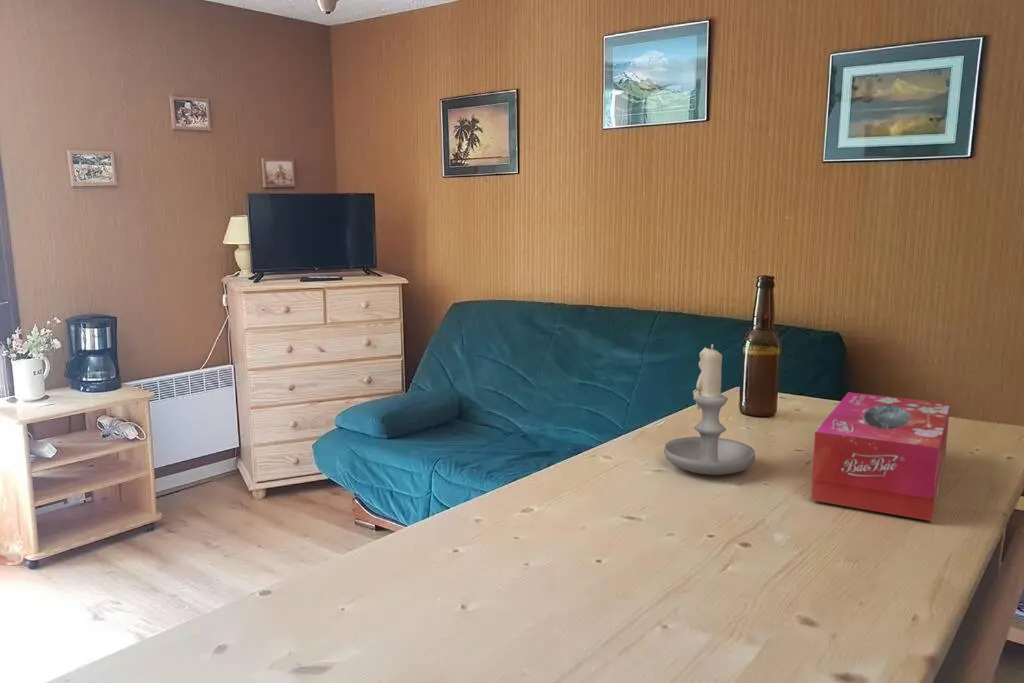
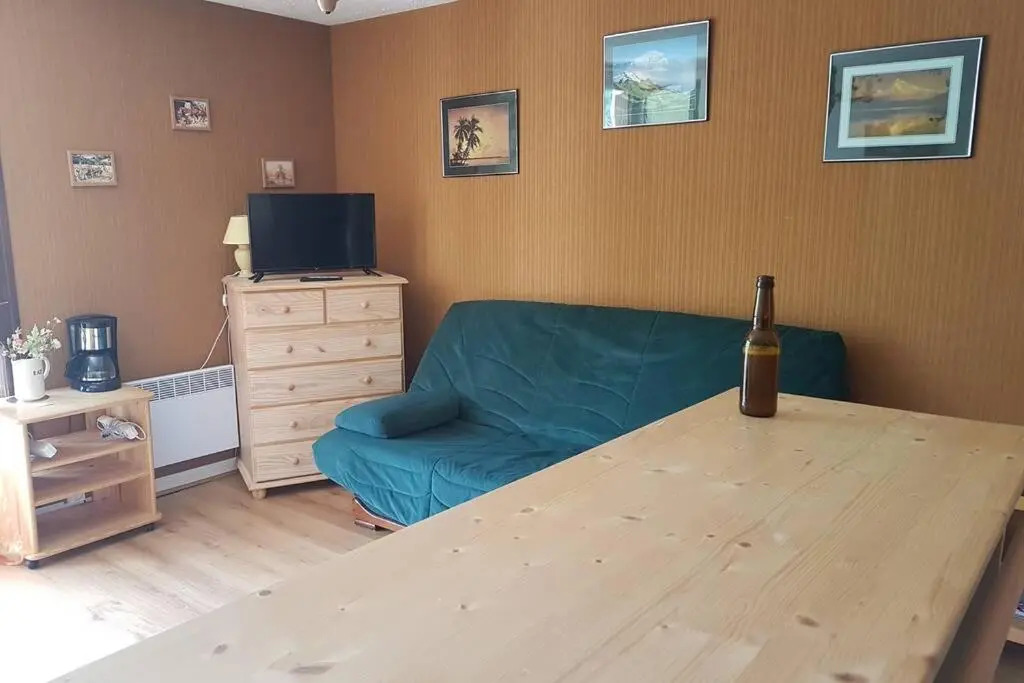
- tissue box [810,391,951,522]
- candle [663,343,756,476]
